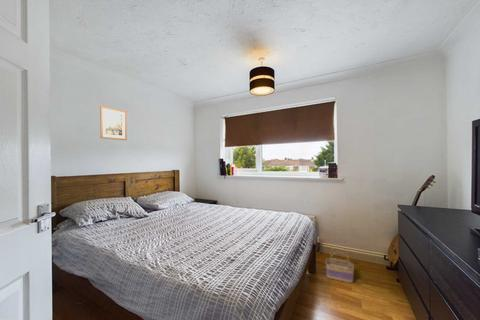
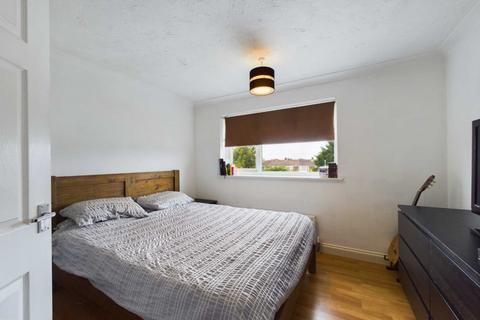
- wall art [99,105,128,141]
- basket [325,245,355,284]
